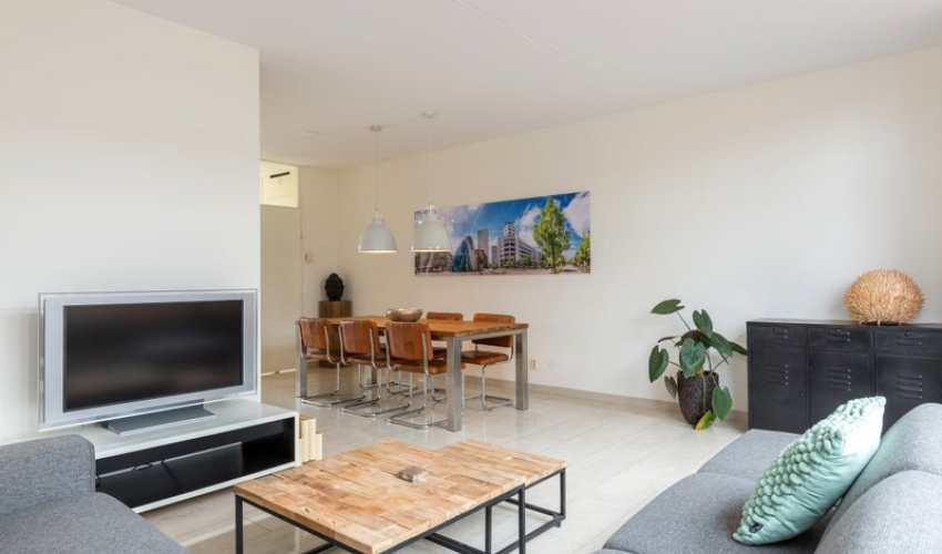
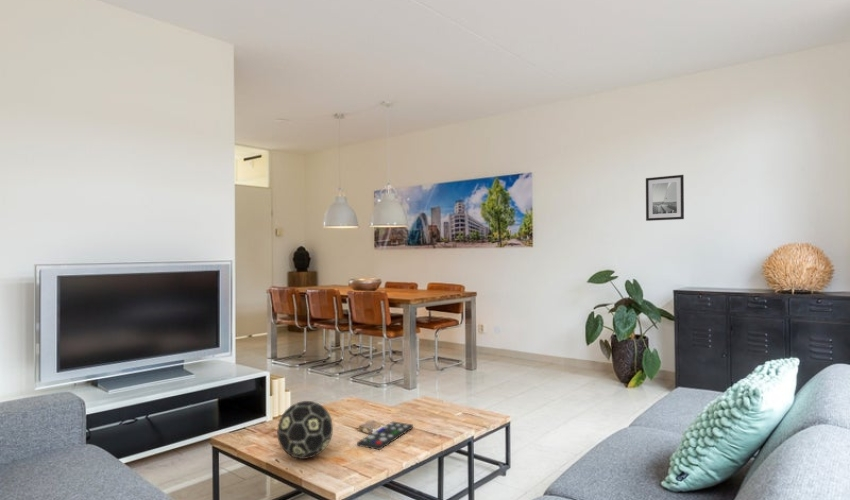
+ remote control [356,420,414,451]
+ decorative ball [276,400,334,460]
+ wall art [645,174,685,222]
